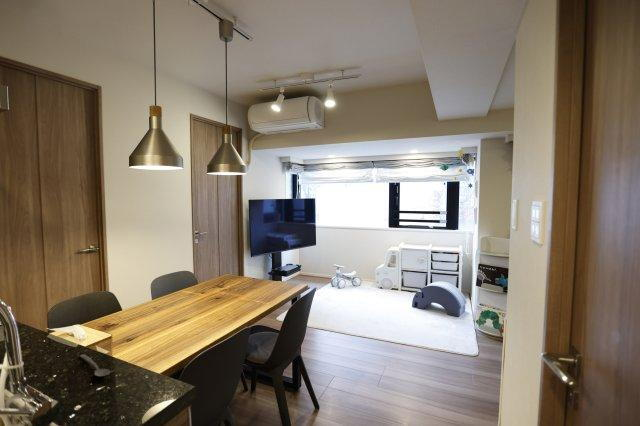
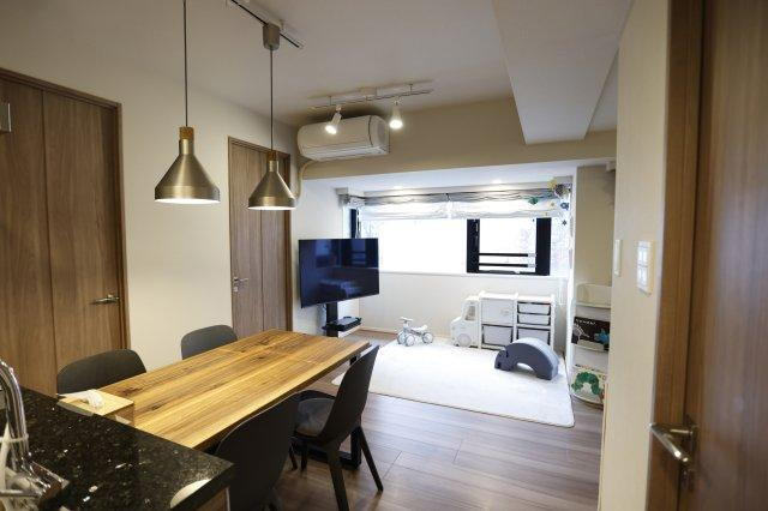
- spoon [79,353,111,377]
